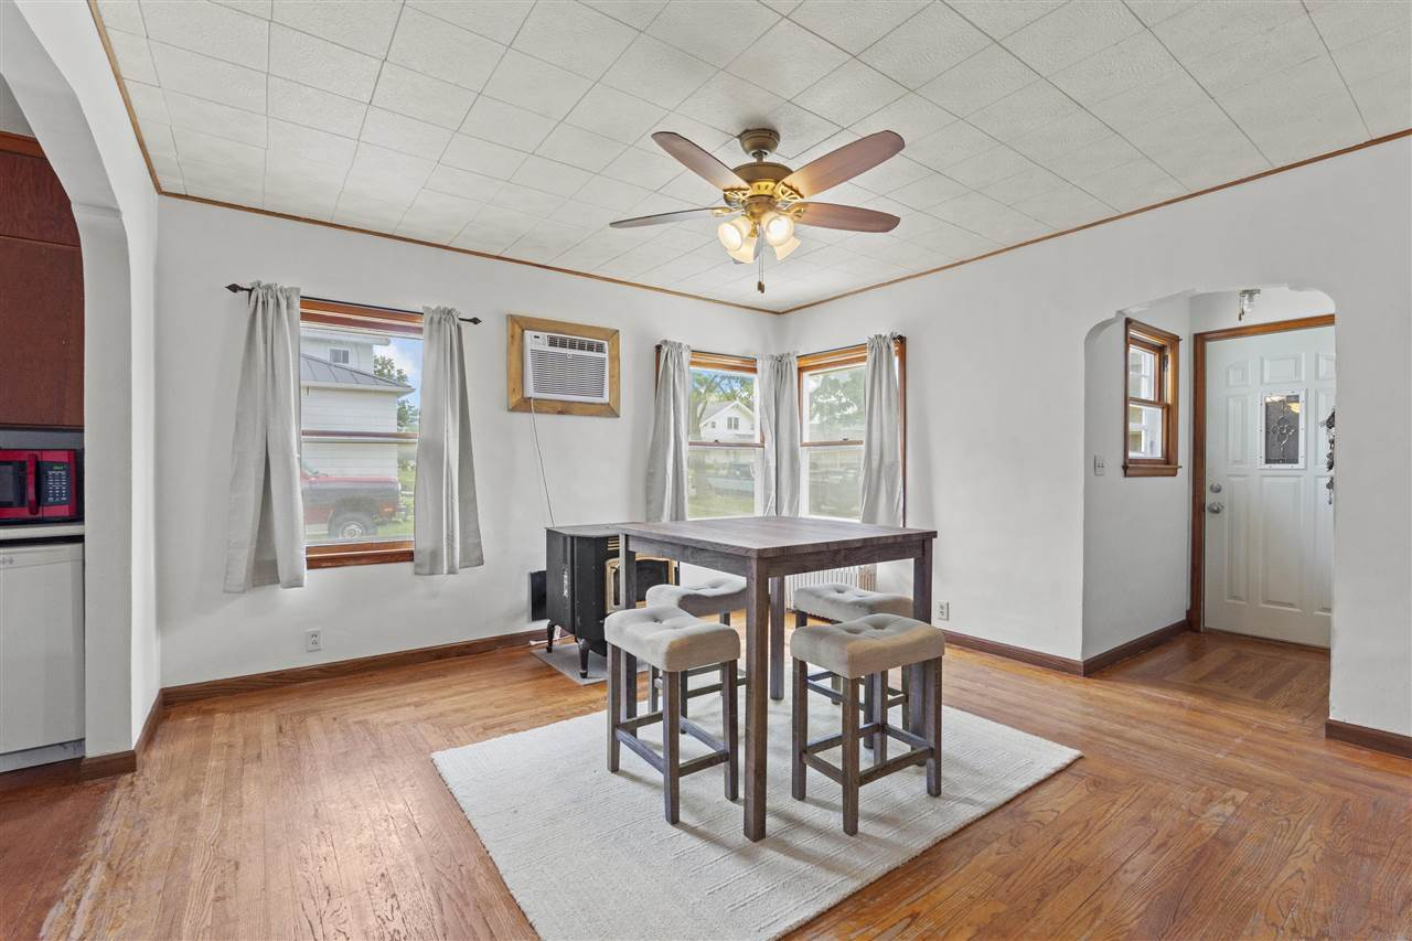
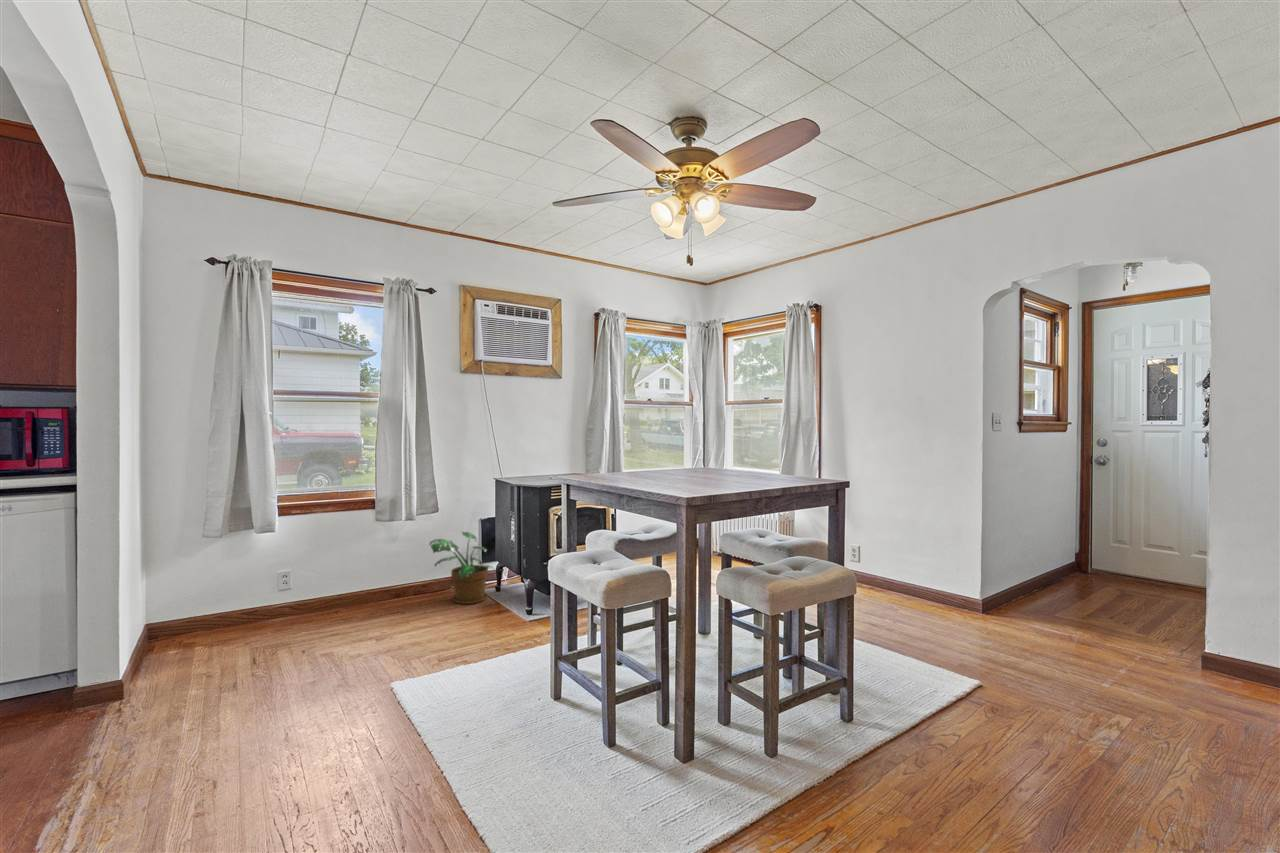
+ potted plant [428,531,495,605]
